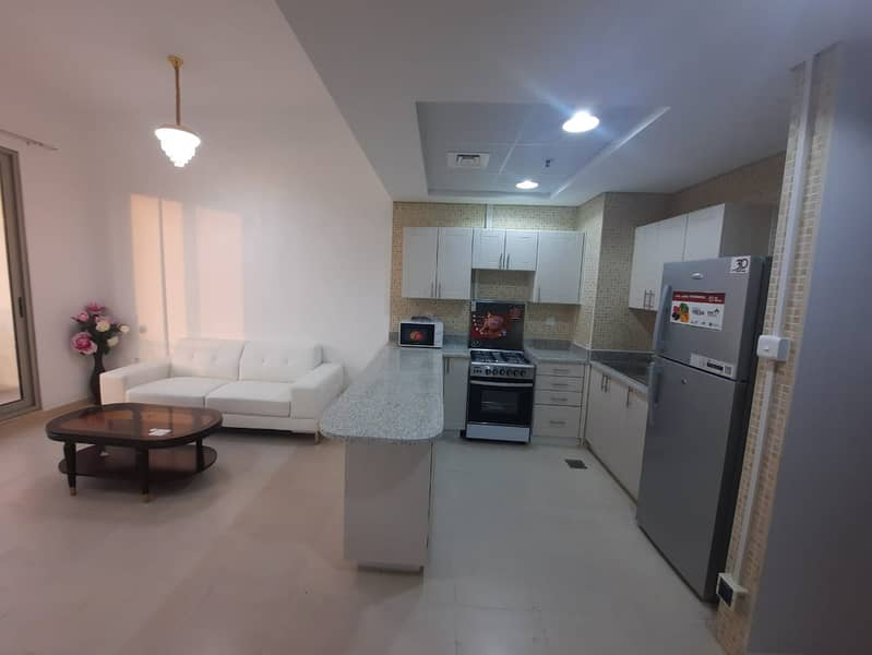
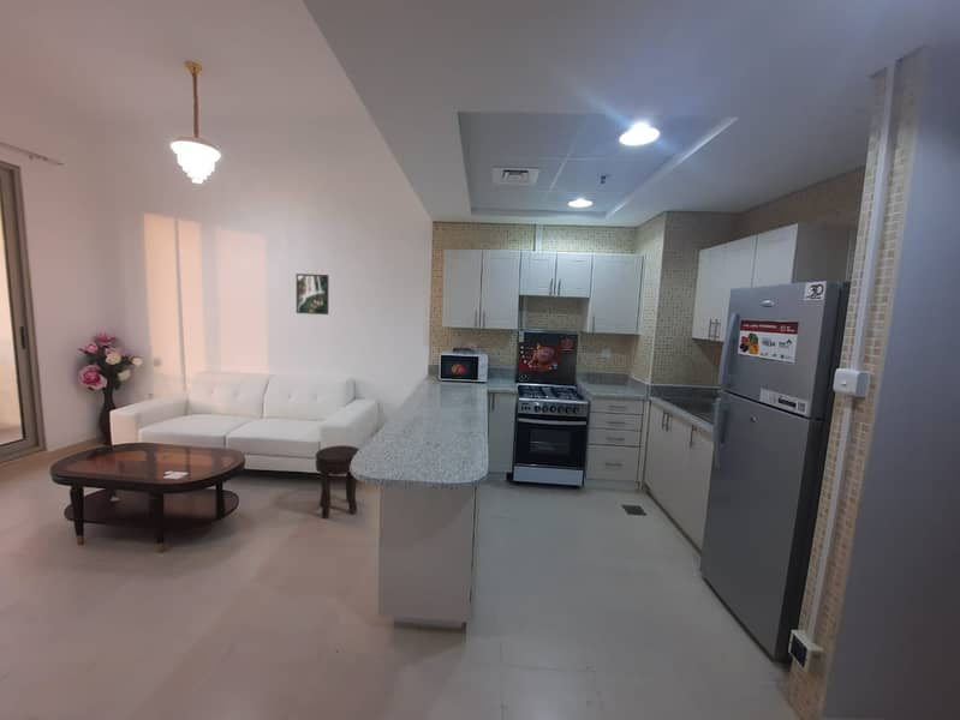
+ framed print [296,272,329,316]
+ side table [315,444,360,520]
